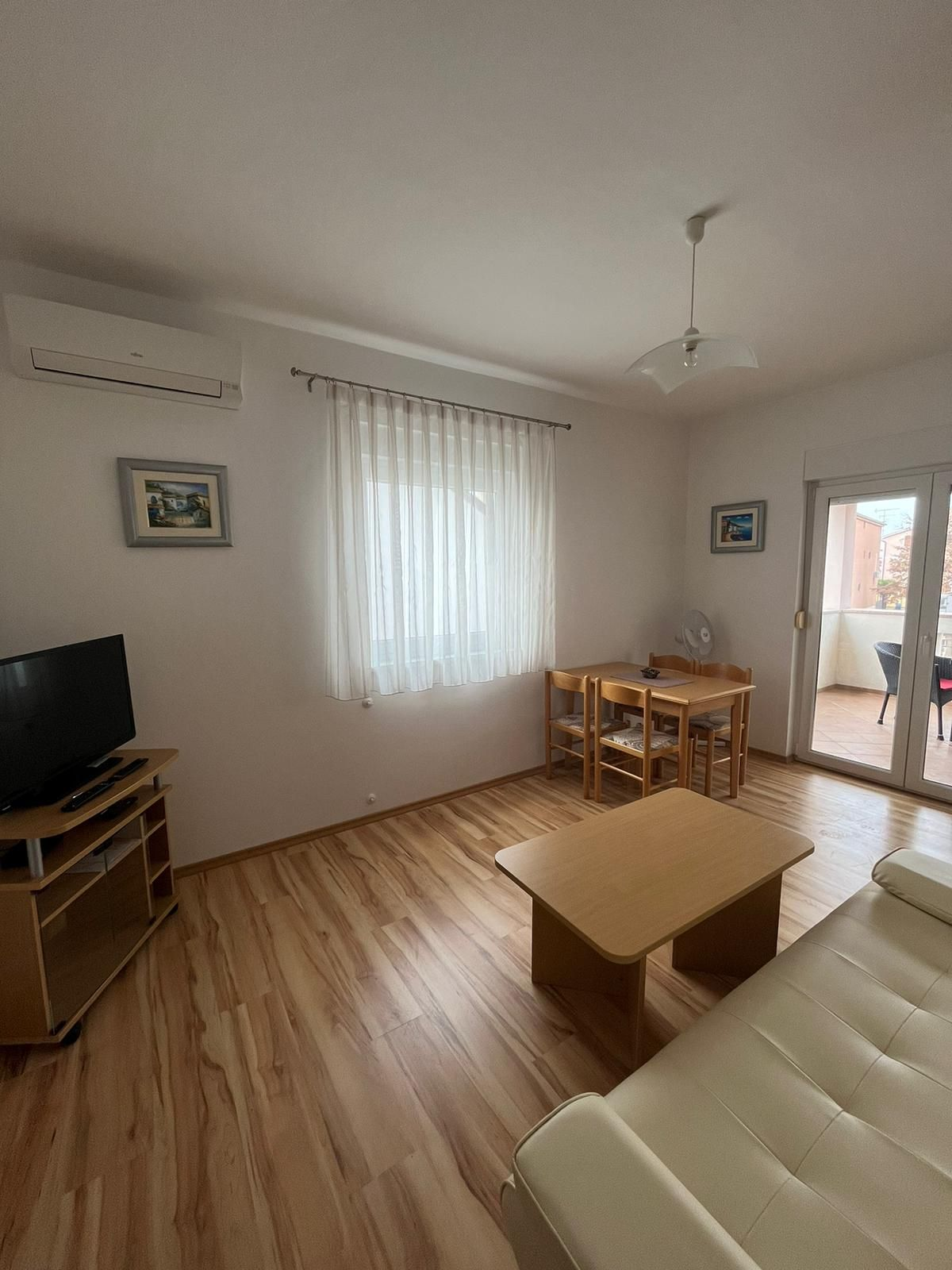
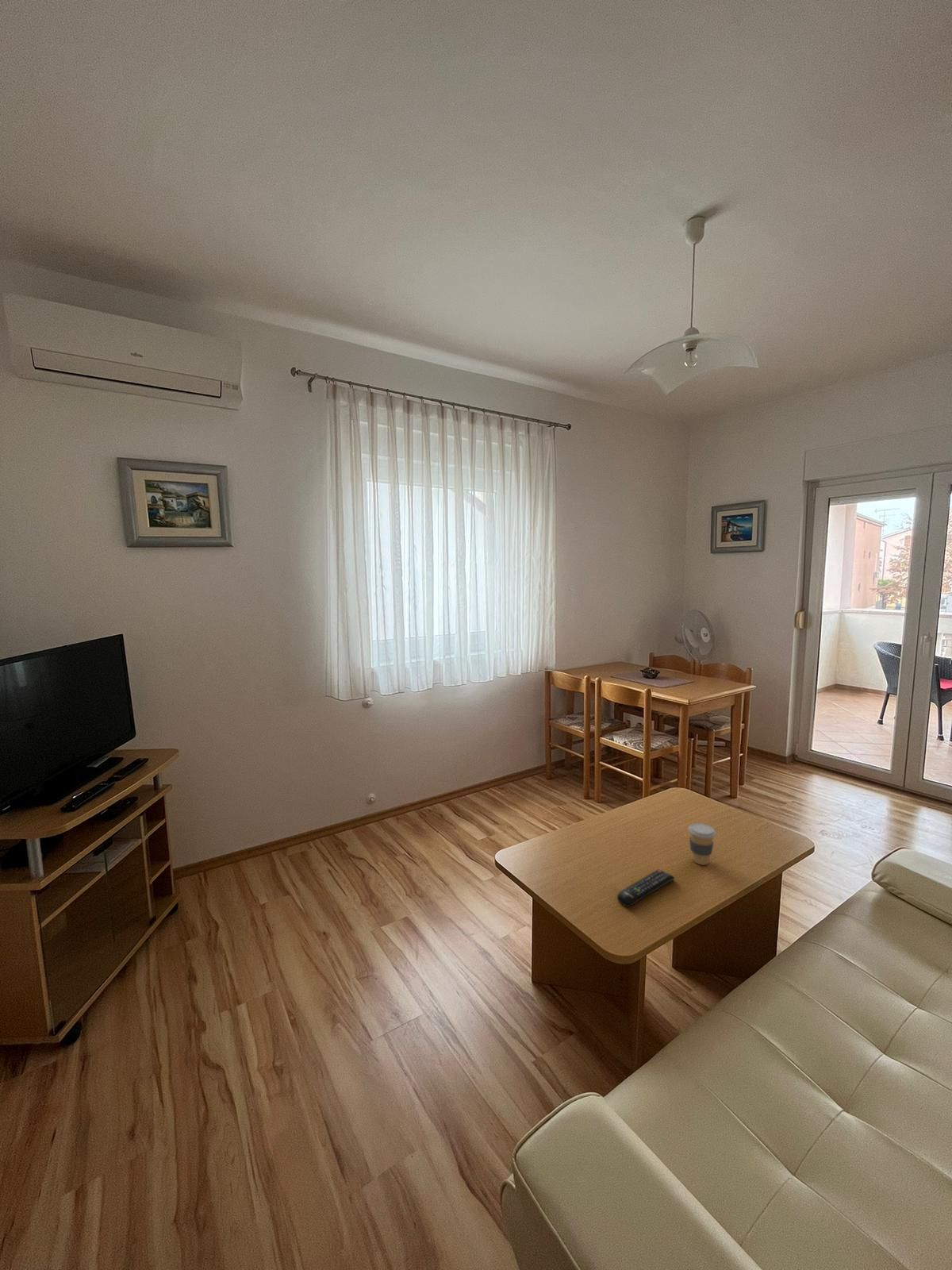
+ remote control [616,868,676,908]
+ coffee cup [687,822,717,866]
